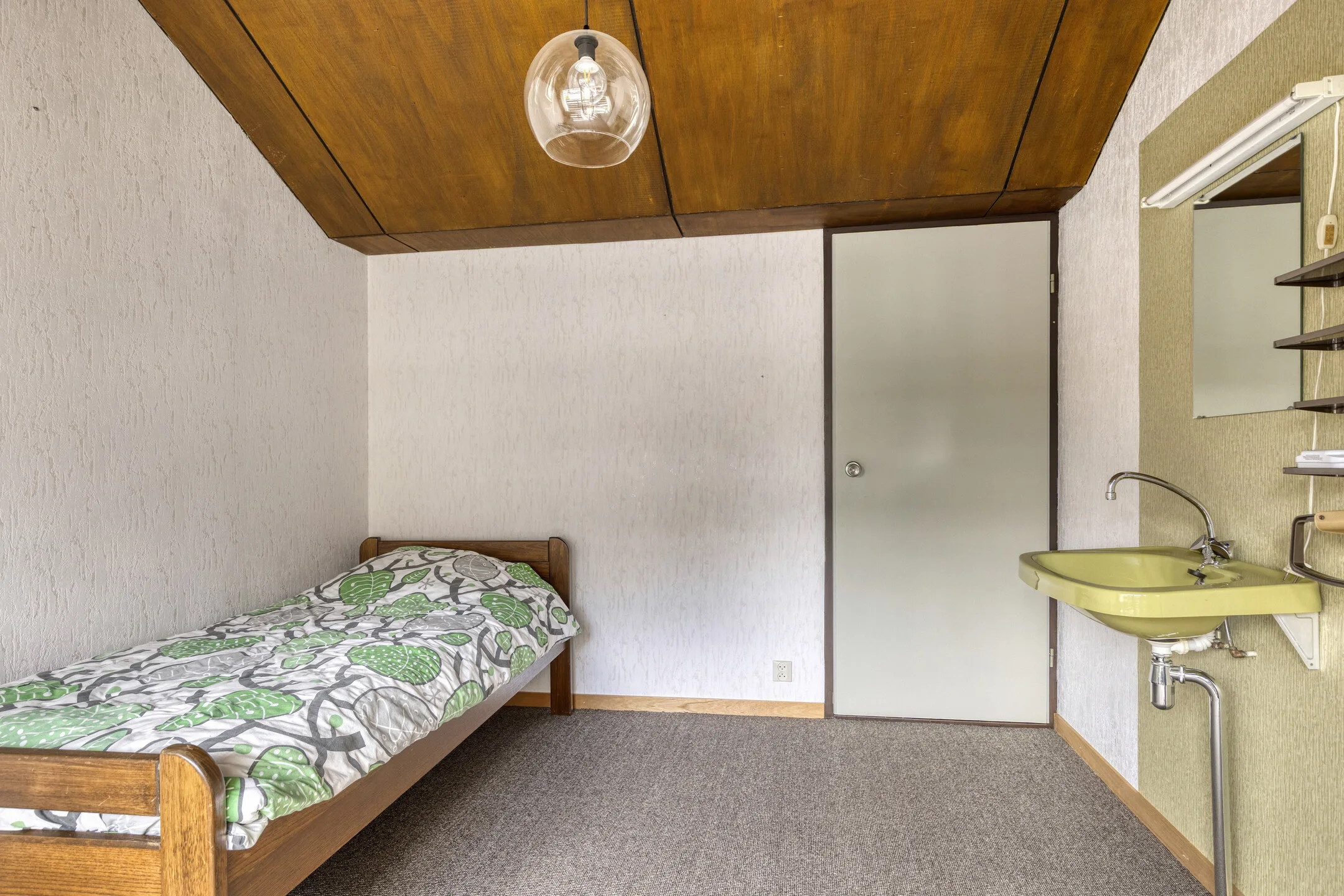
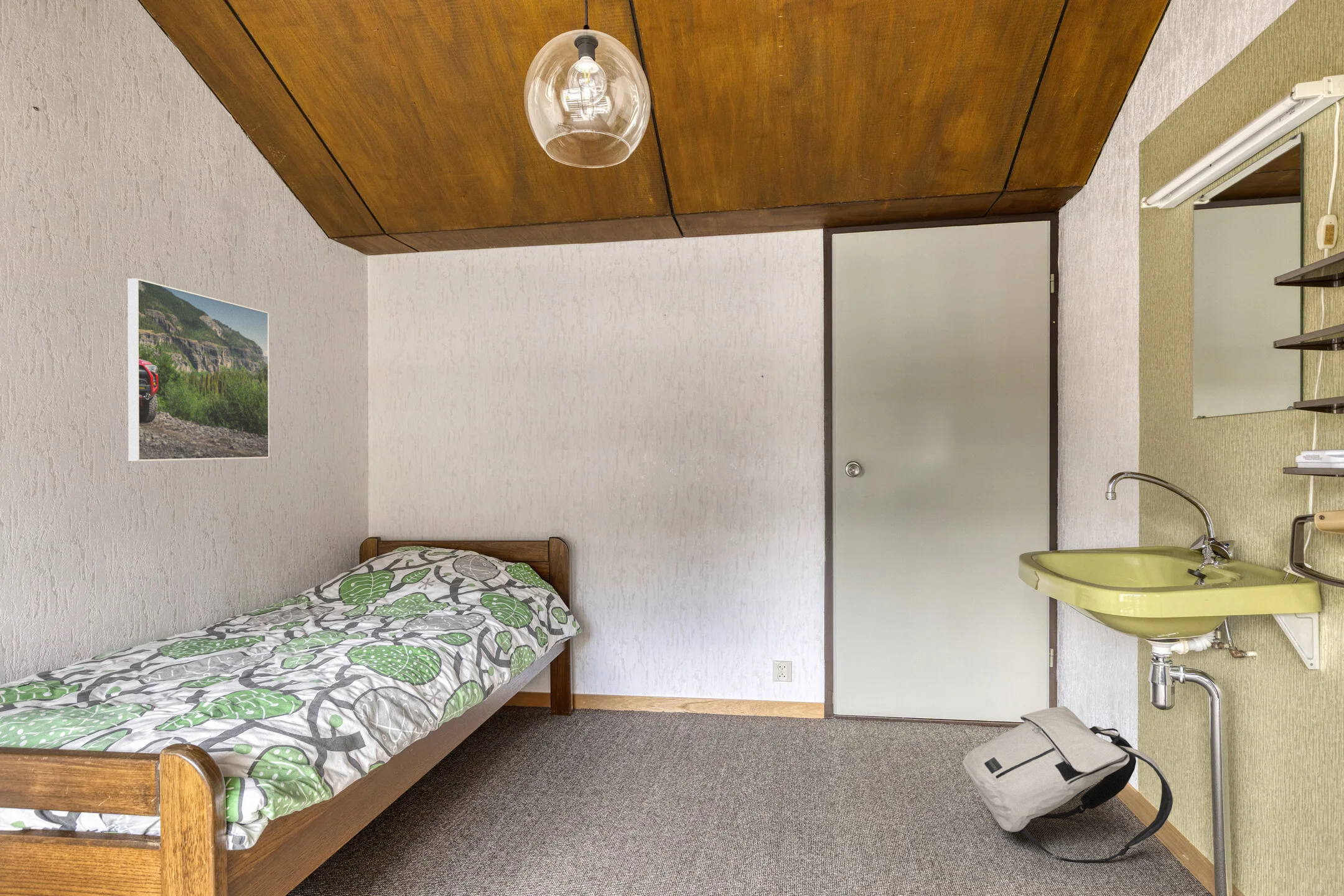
+ backpack [962,706,1174,862]
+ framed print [127,278,270,462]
